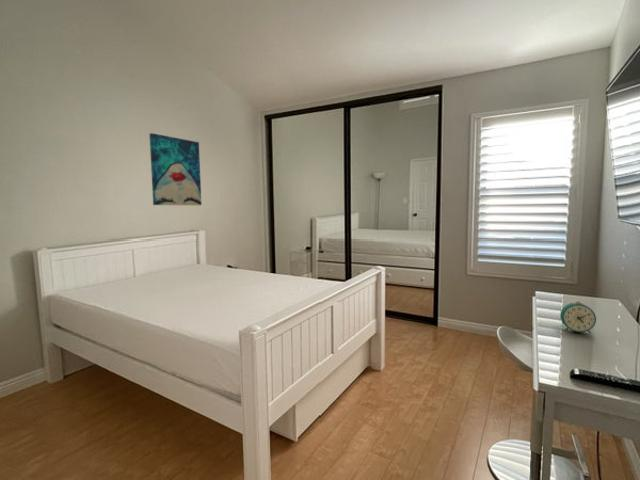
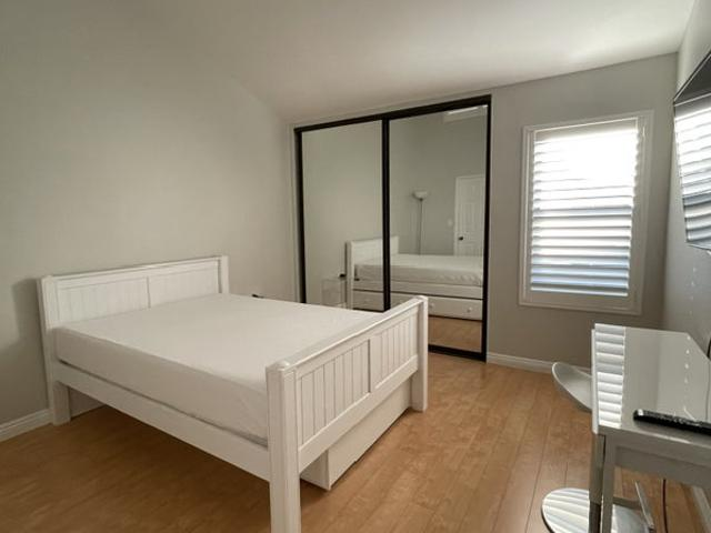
- alarm clock [559,301,597,334]
- wall art [148,132,203,206]
